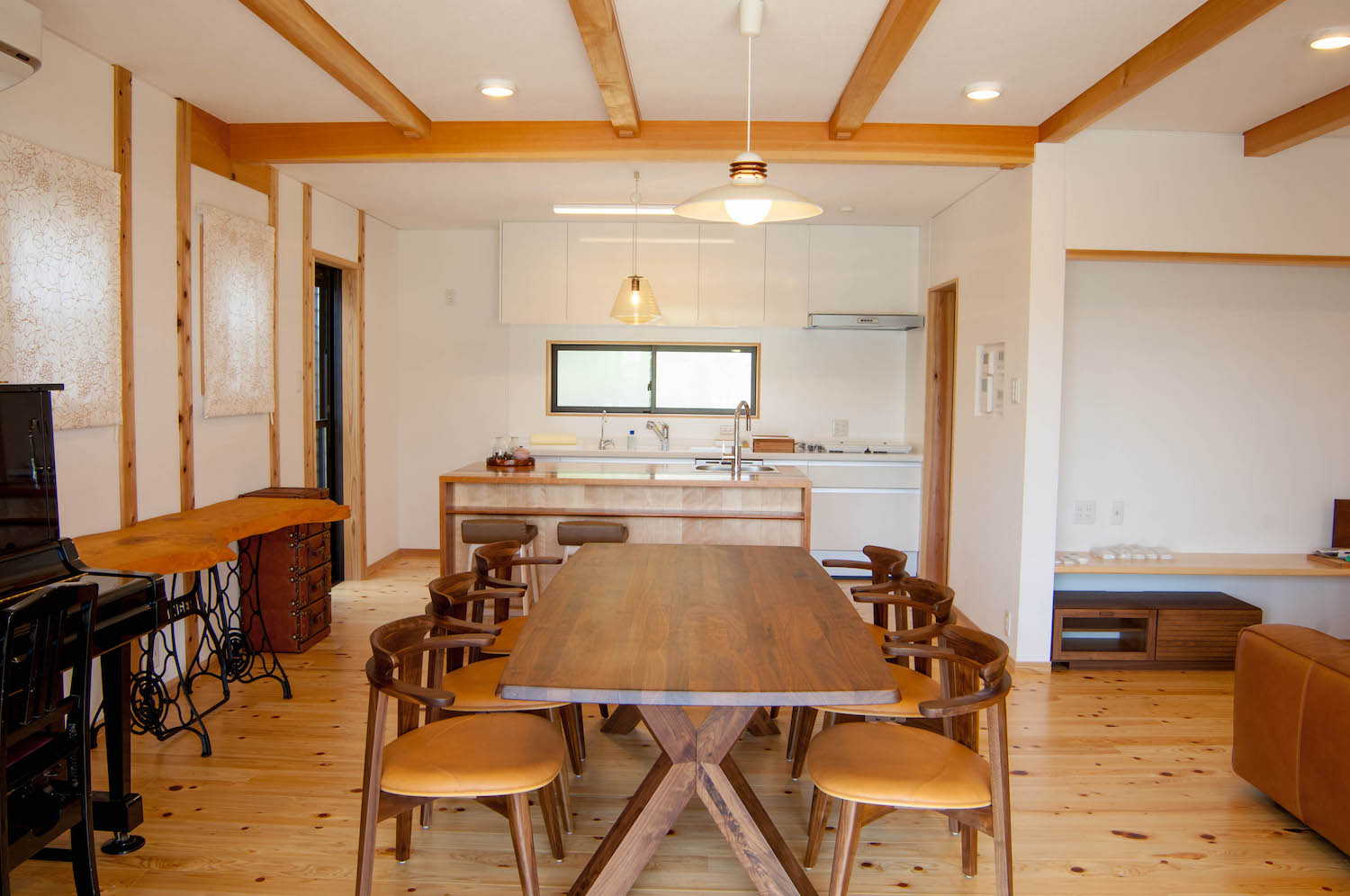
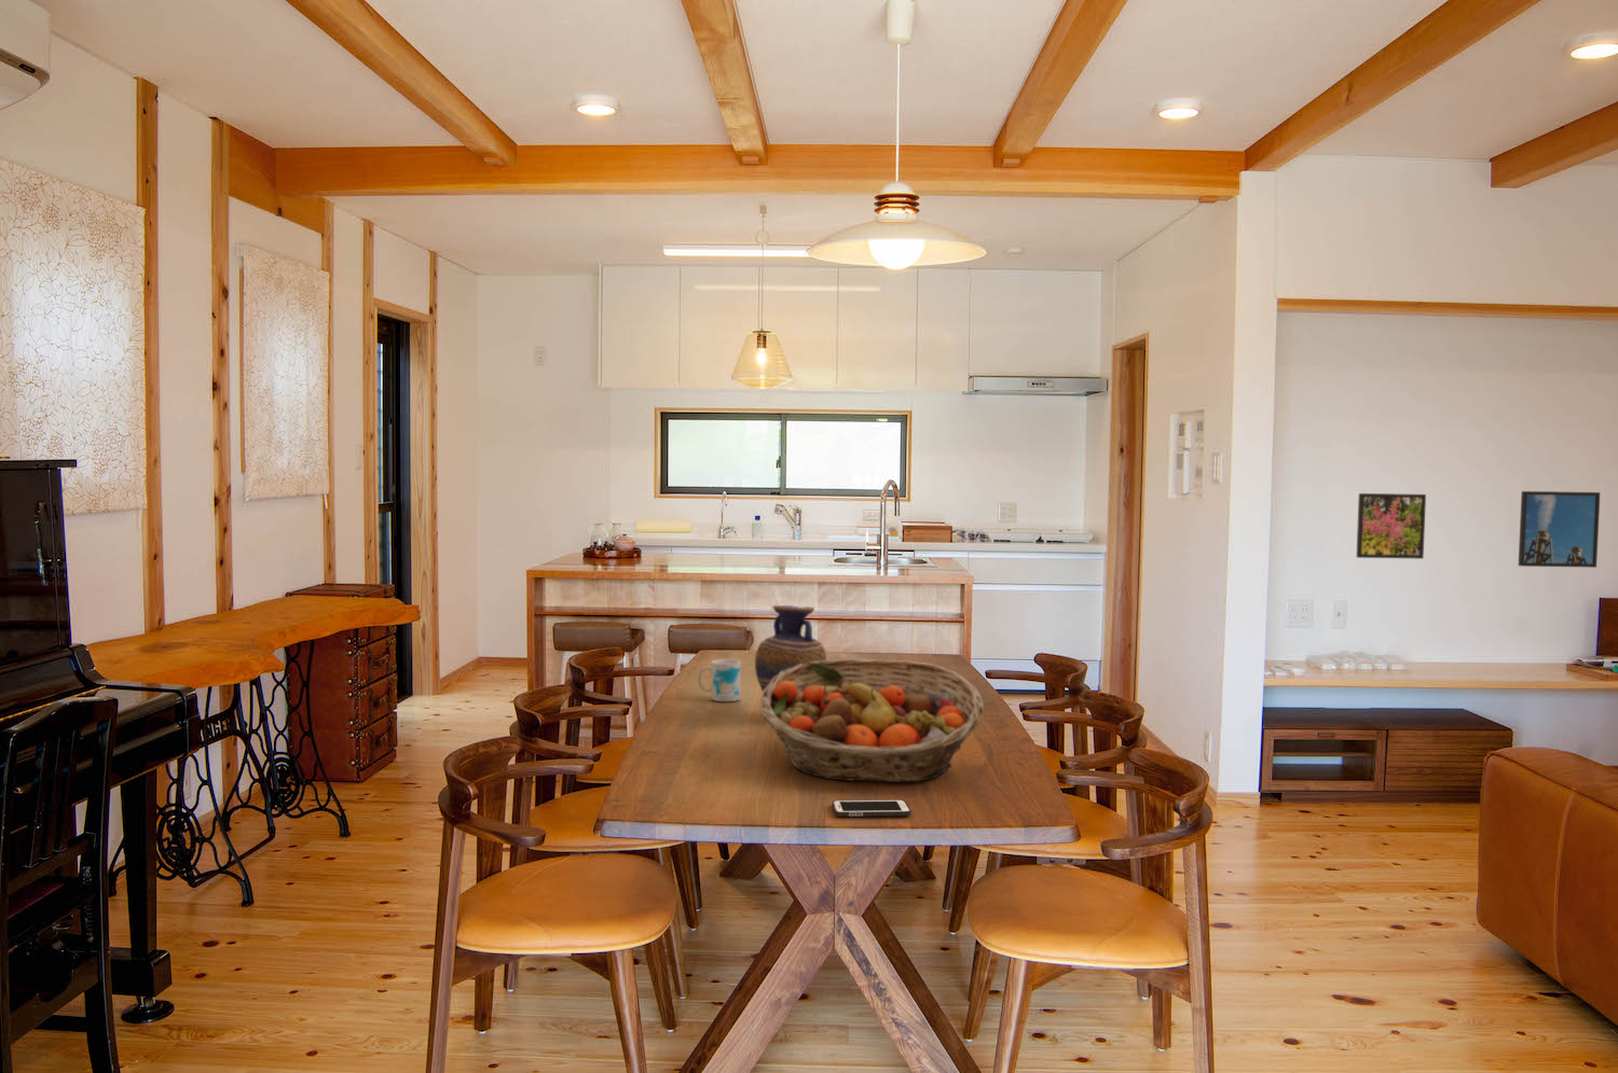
+ mug [696,659,742,703]
+ cell phone [831,799,912,818]
+ vase [754,605,827,704]
+ fruit basket [759,659,985,783]
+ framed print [1356,492,1427,560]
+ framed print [1517,490,1601,569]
